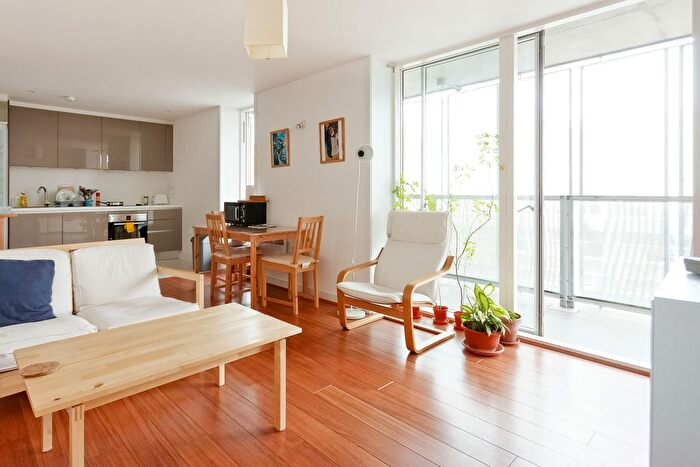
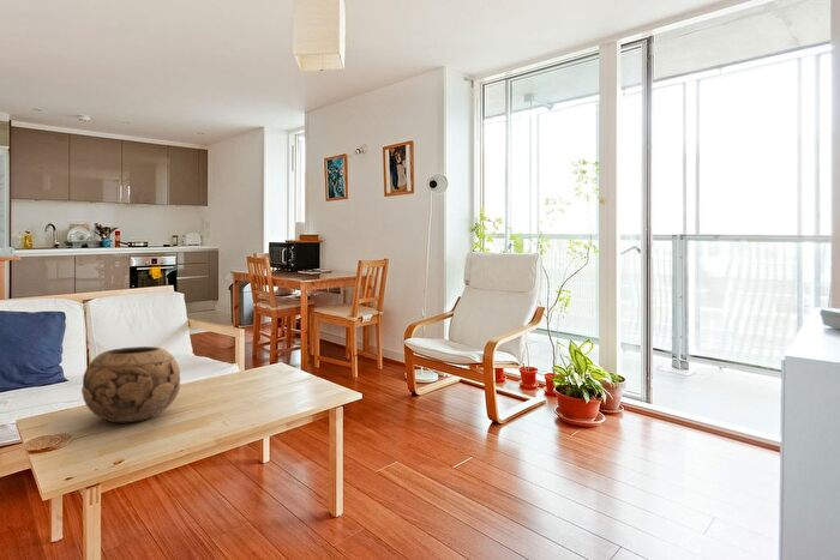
+ decorative bowl [80,345,181,423]
